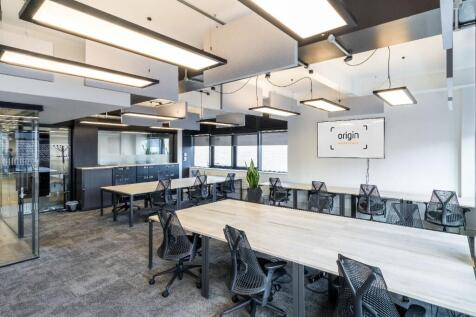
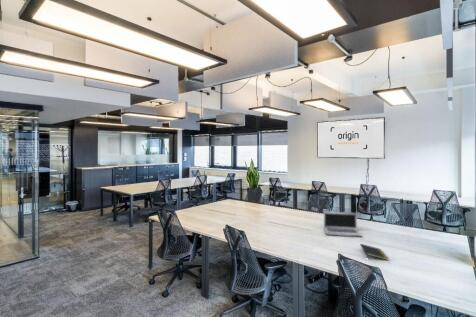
+ notepad [359,243,389,261]
+ laptop [323,210,363,238]
